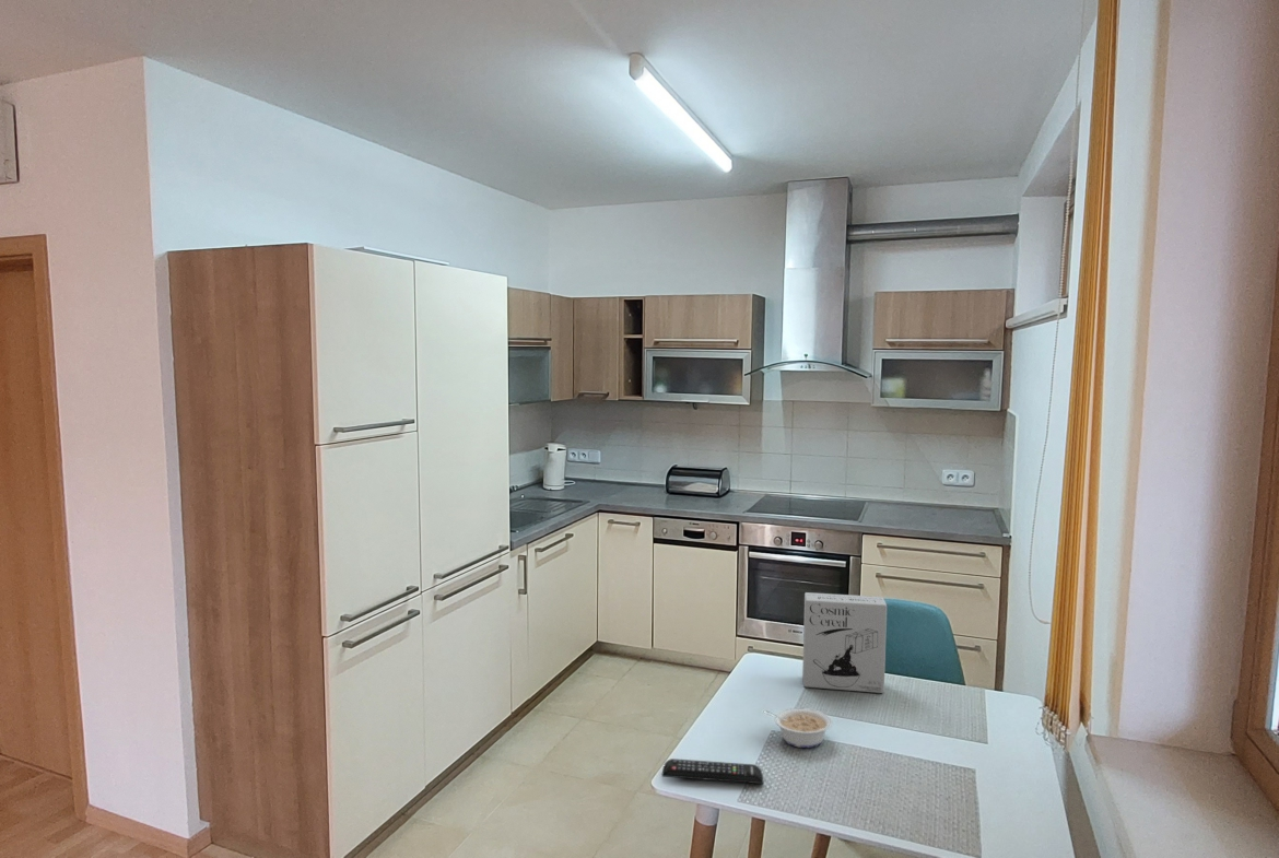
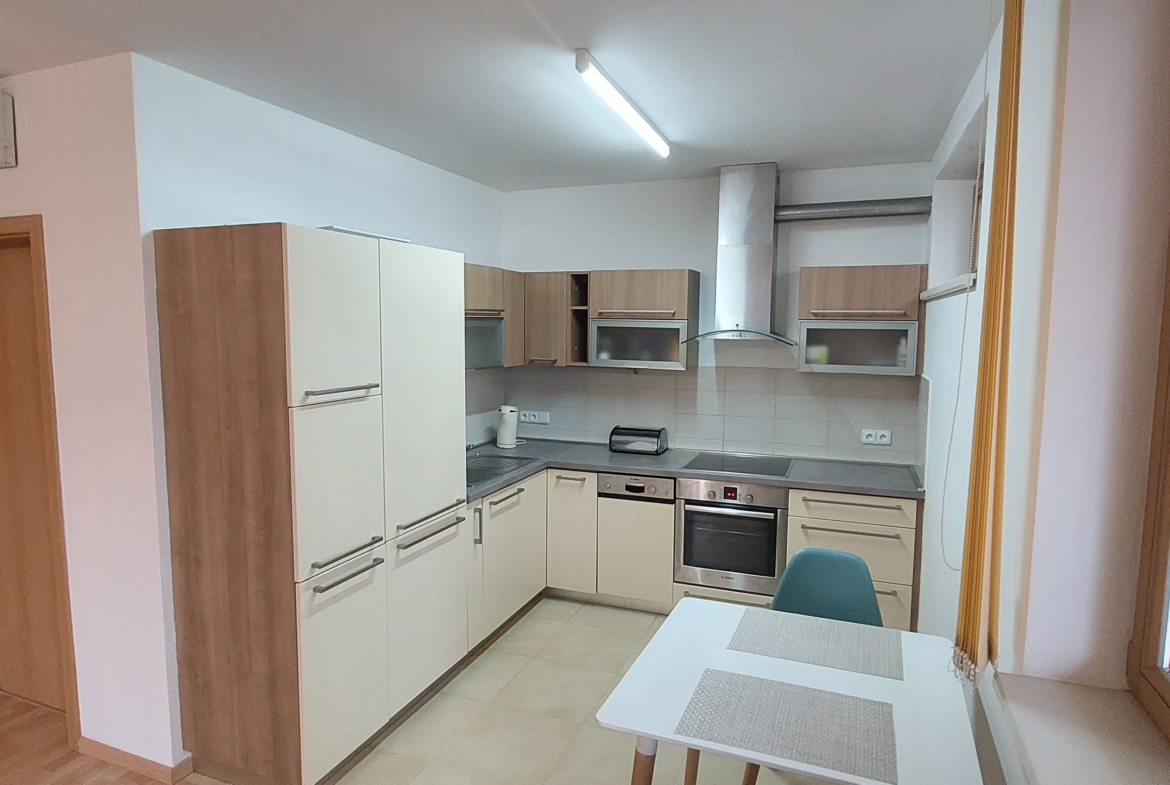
- cereal box [801,591,888,694]
- legume [763,707,833,749]
- remote control [660,757,764,785]
